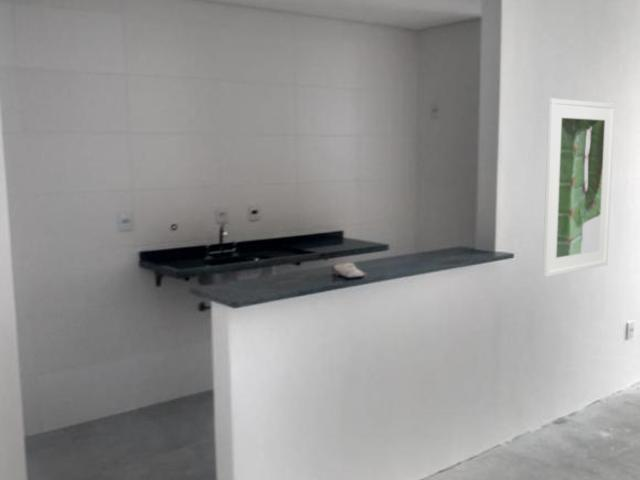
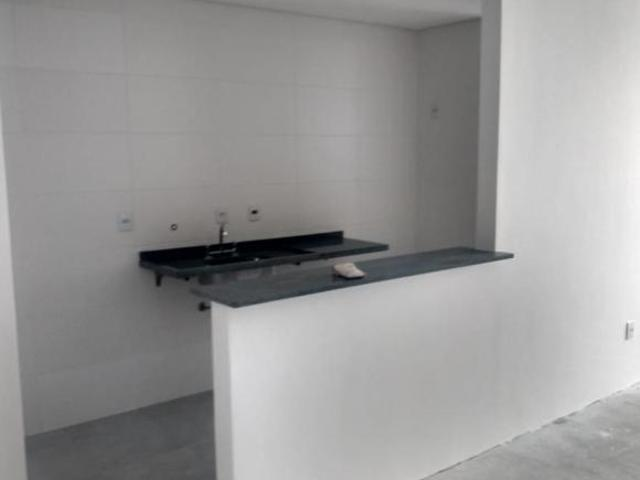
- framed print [542,98,616,278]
